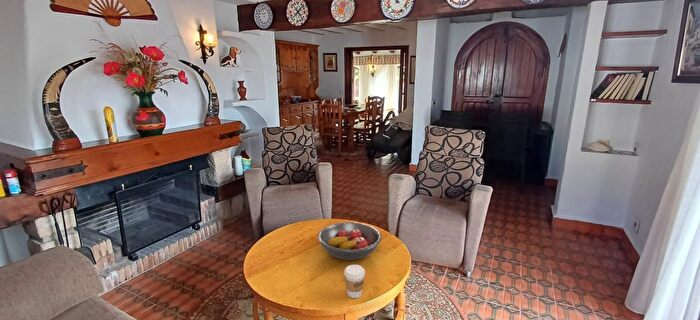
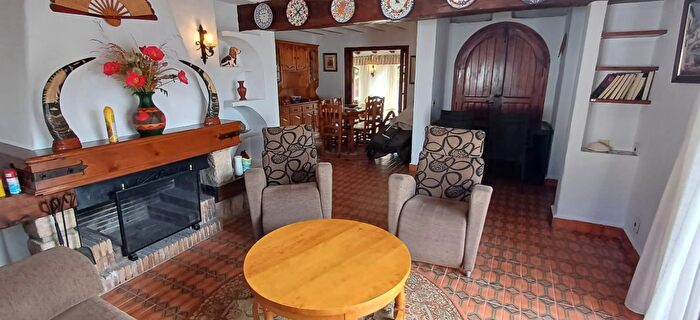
- coffee cup [343,264,366,299]
- fruit bowl [317,221,383,261]
